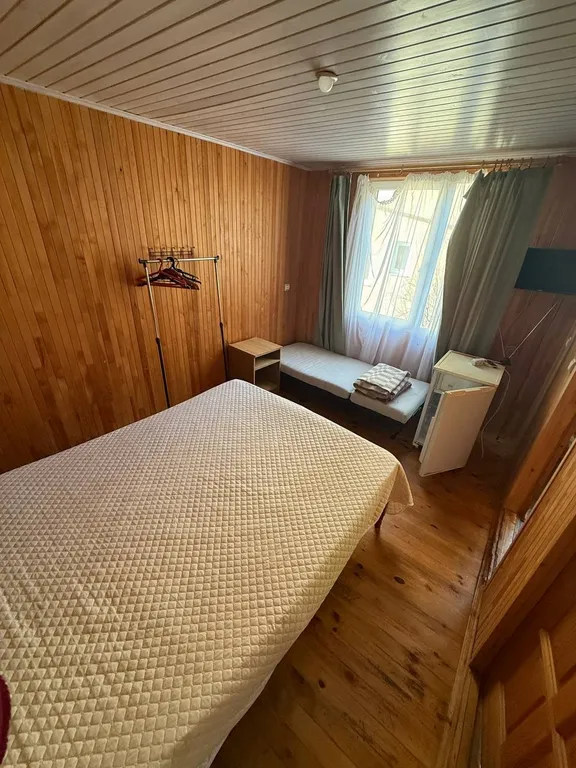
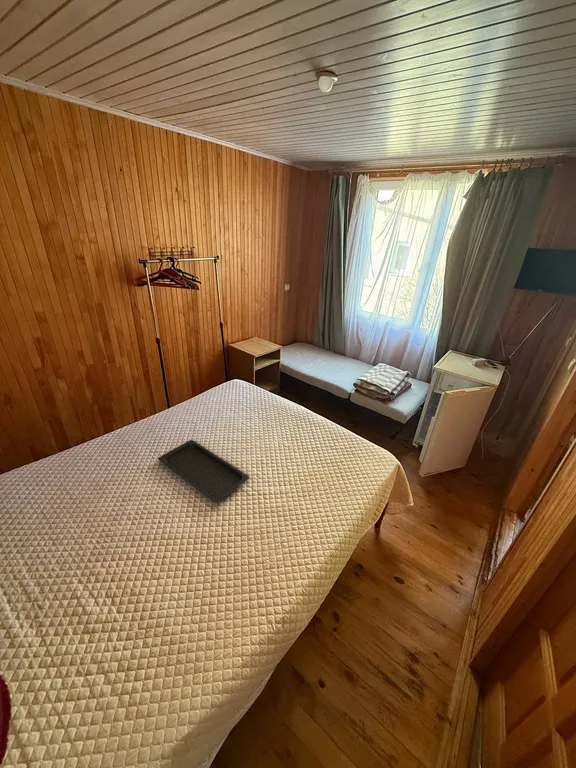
+ serving tray [157,439,250,504]
